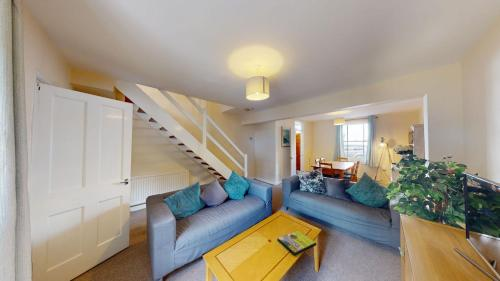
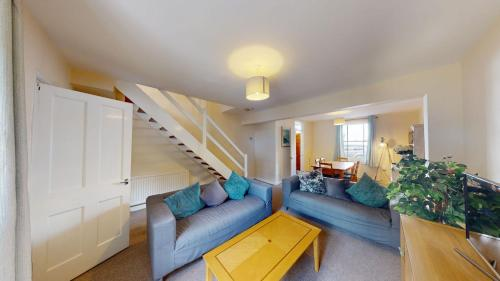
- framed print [277,230,317,257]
